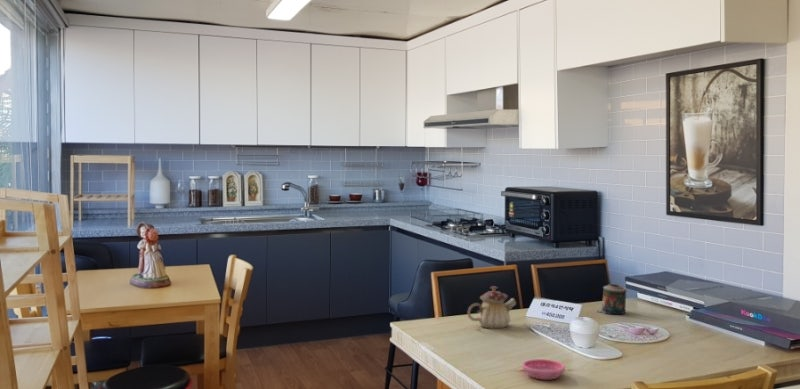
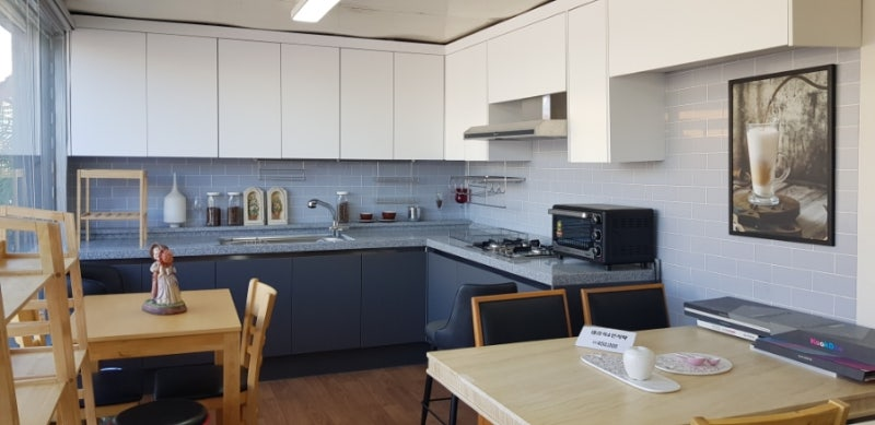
- saucer [521,358,566,381]
- teapot [466,285,517,329]
- candle [596,283,627,315]
